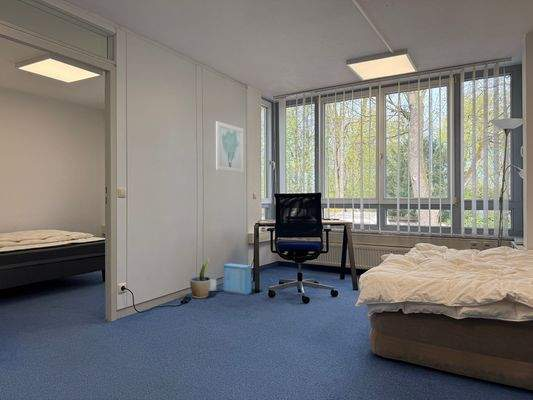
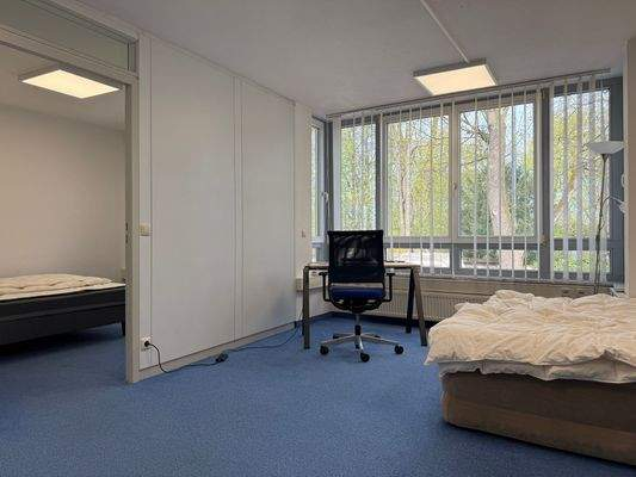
- wall art [215,120,245,173]
- potted plant [189,258,211,300]
- storage bin [209,262,252,296]
